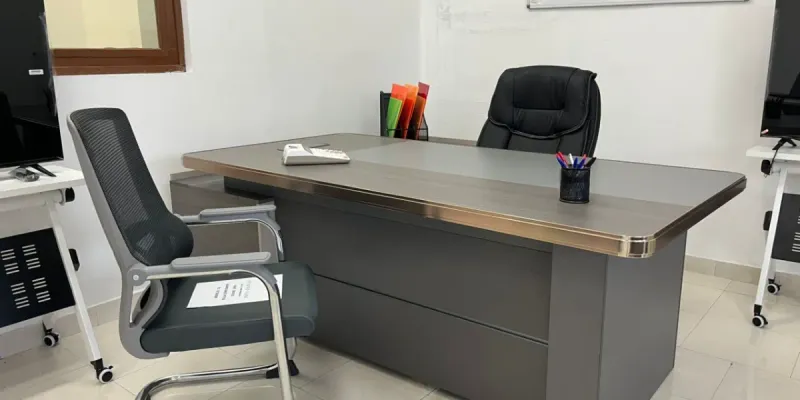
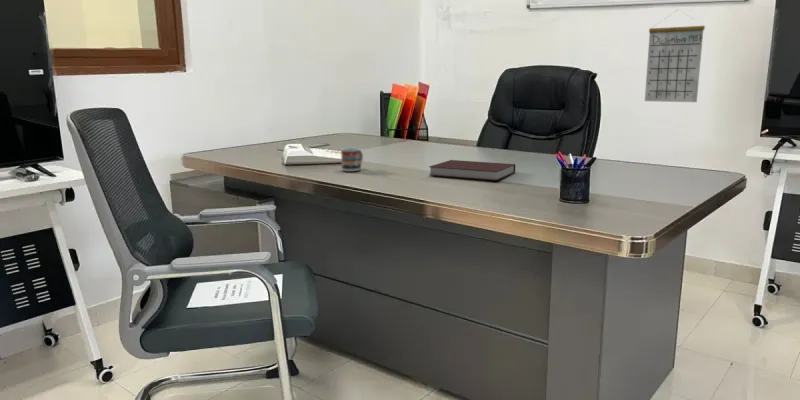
+ notebook [428,159,516,182]
+ calendar [644,9,706,103]
+ cup [340,147,364,172]
